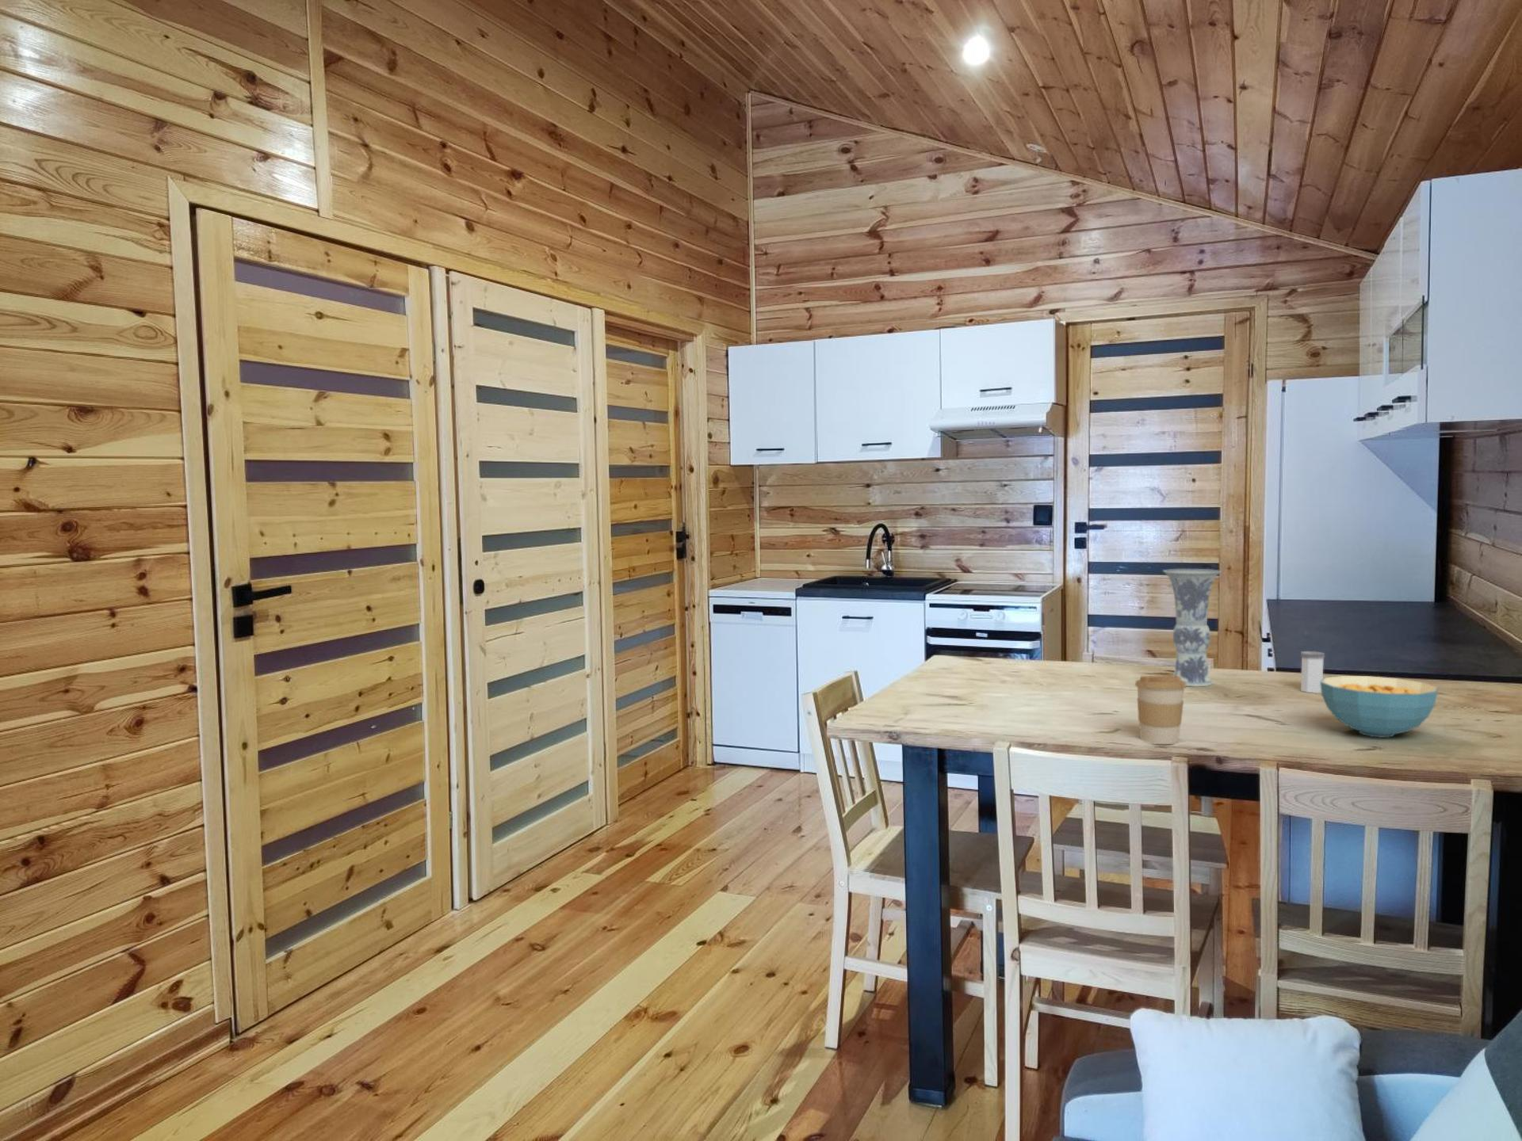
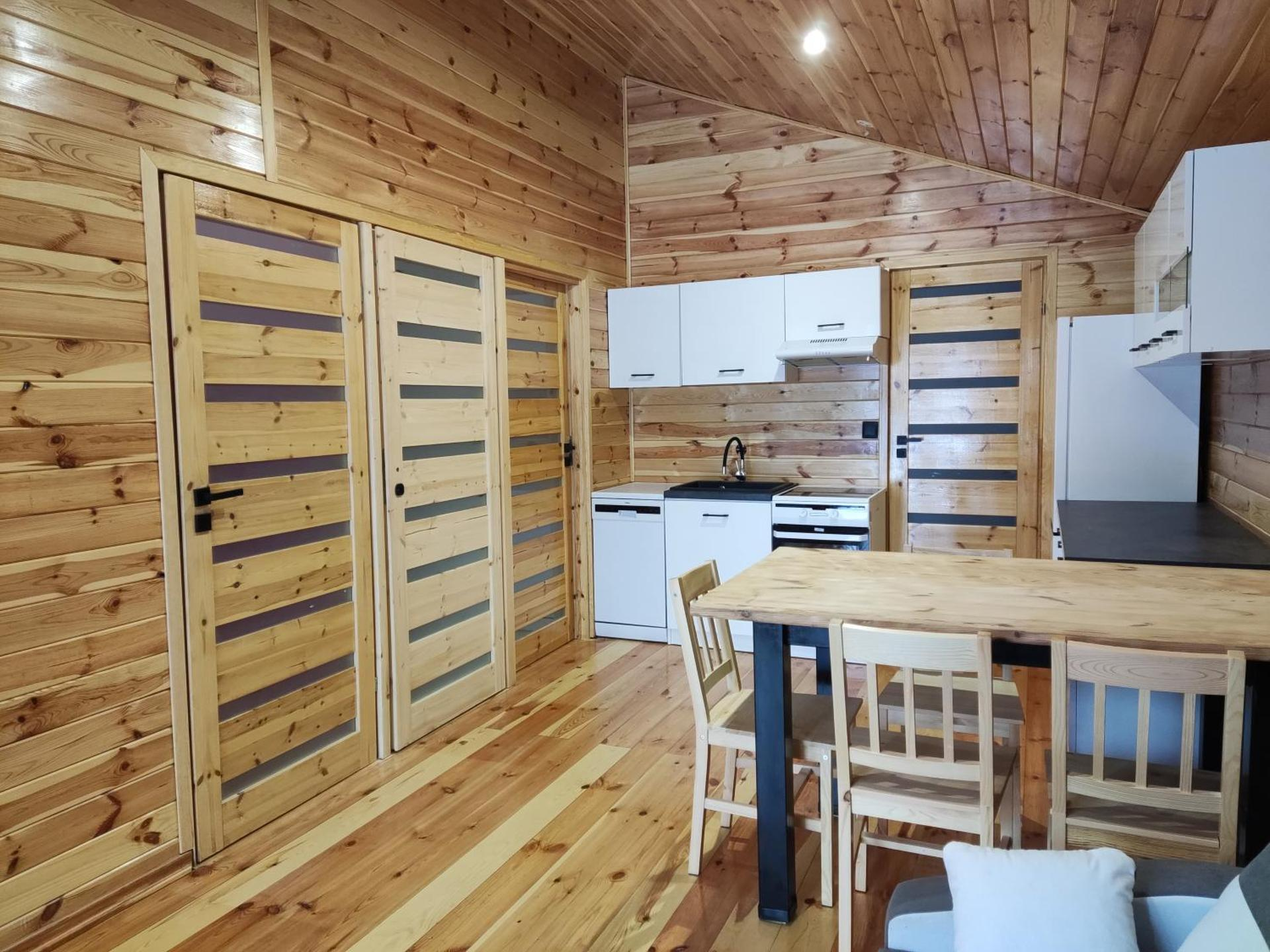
- cereal bowl [1321,675,1439,738]
- vase [1162,568,1222,688]
- coffee cup [1135,675,1188,744]
- salt shaker [1300,651,1325,694]
